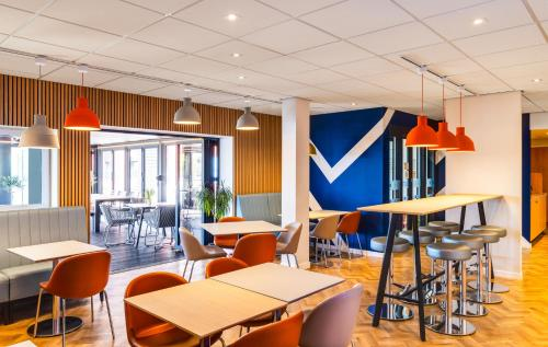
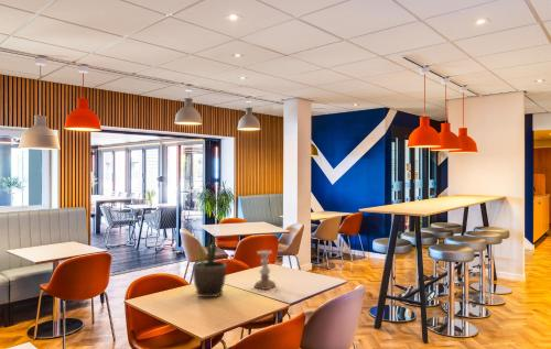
+ potted plant [192,230,227,298]
+ candle holder [253,249,277,291]
